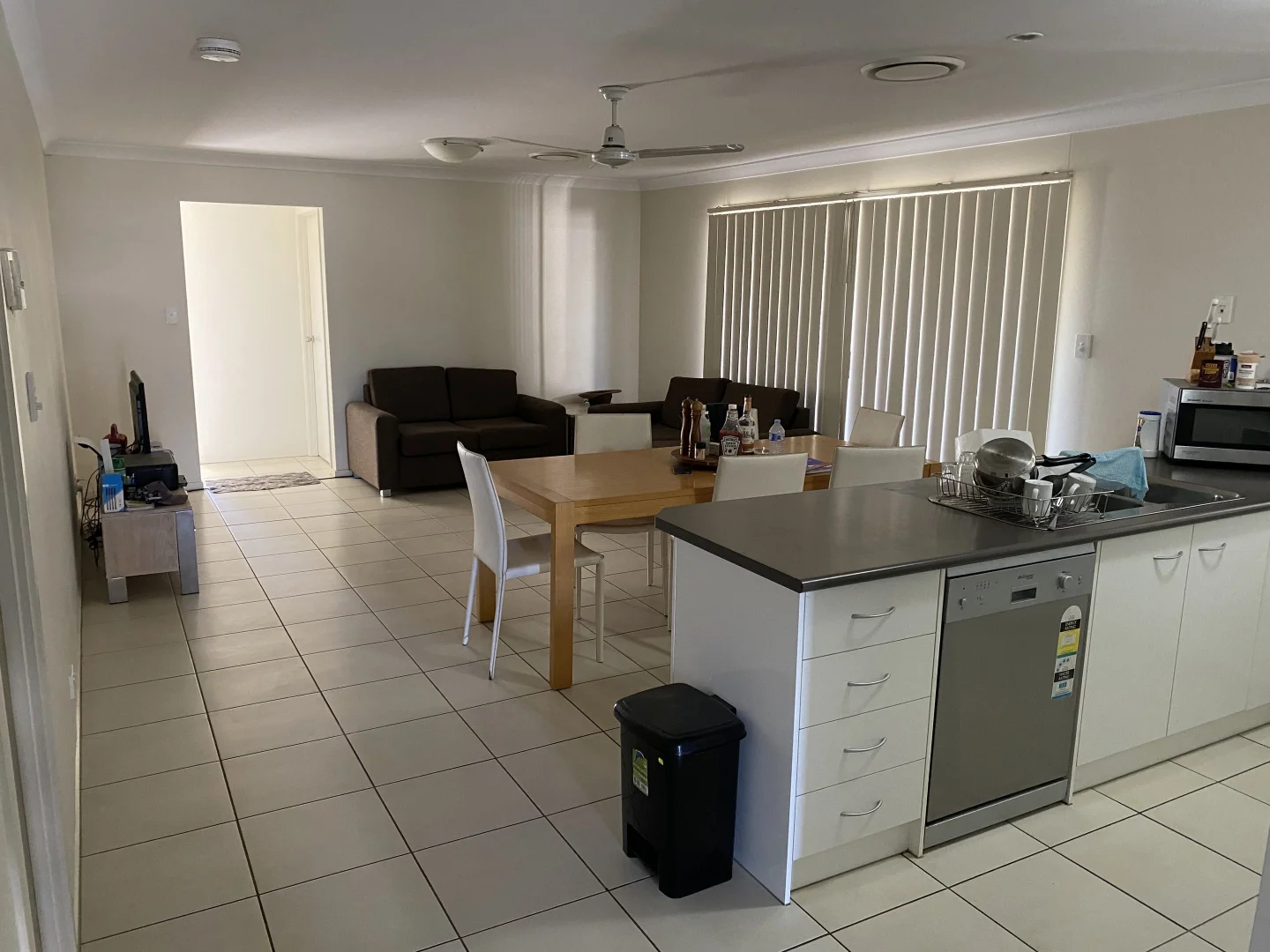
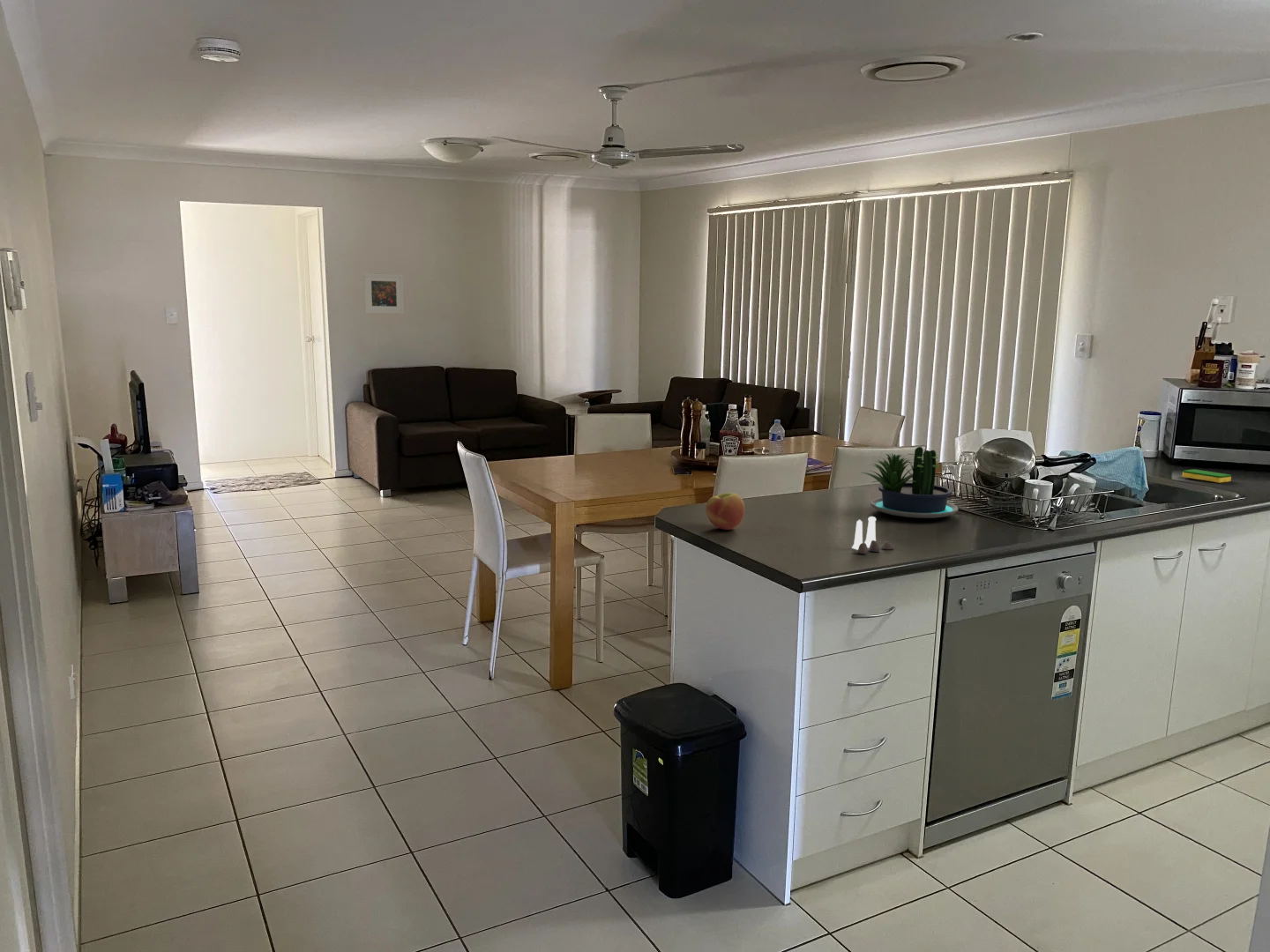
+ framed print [362,272,405,315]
+ dish sponge [1182,469,1232,484]
+ apple [705,492,745,531]
+ potted plant [861,446,959,519]
+ salt and pepper shaker set [851,516,894,554]
